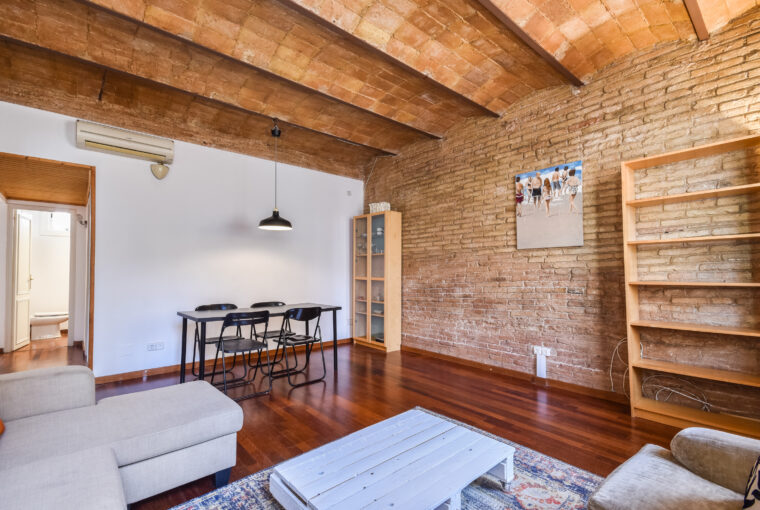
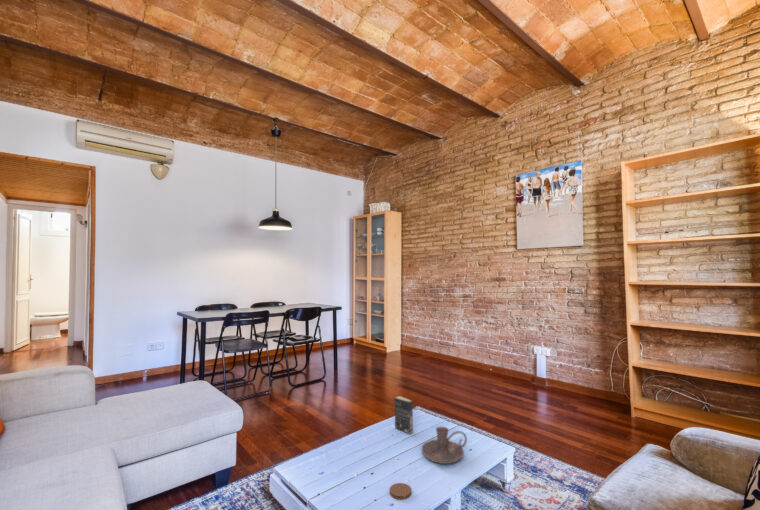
+ coaster [389,482,412,500]
+ candle holder [421,426,468,465]
+ book [393,395,414,435]
